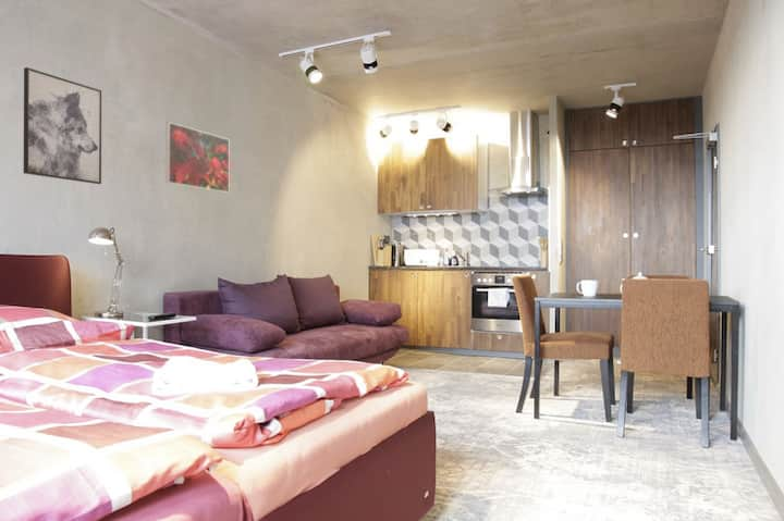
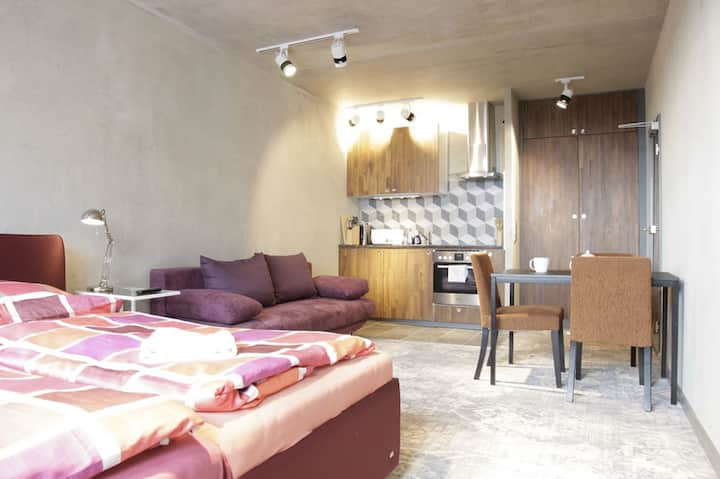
- wall art [23,66,102,185]
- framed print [164,121,230,194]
